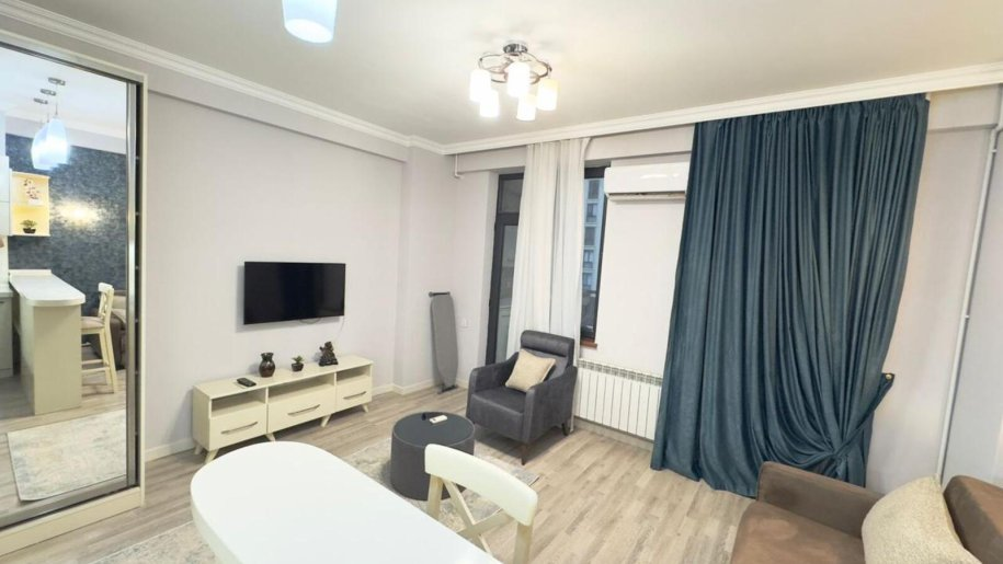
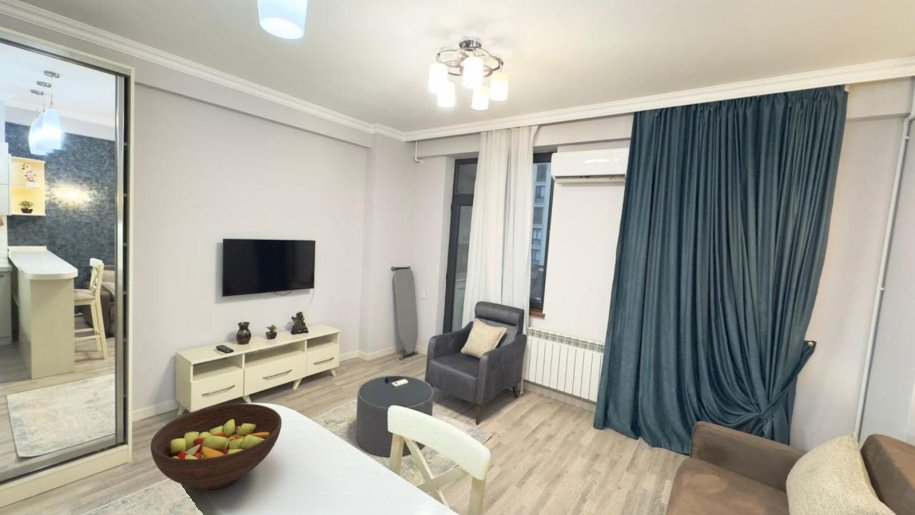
+ fruit bowl [150,403,283,490]
